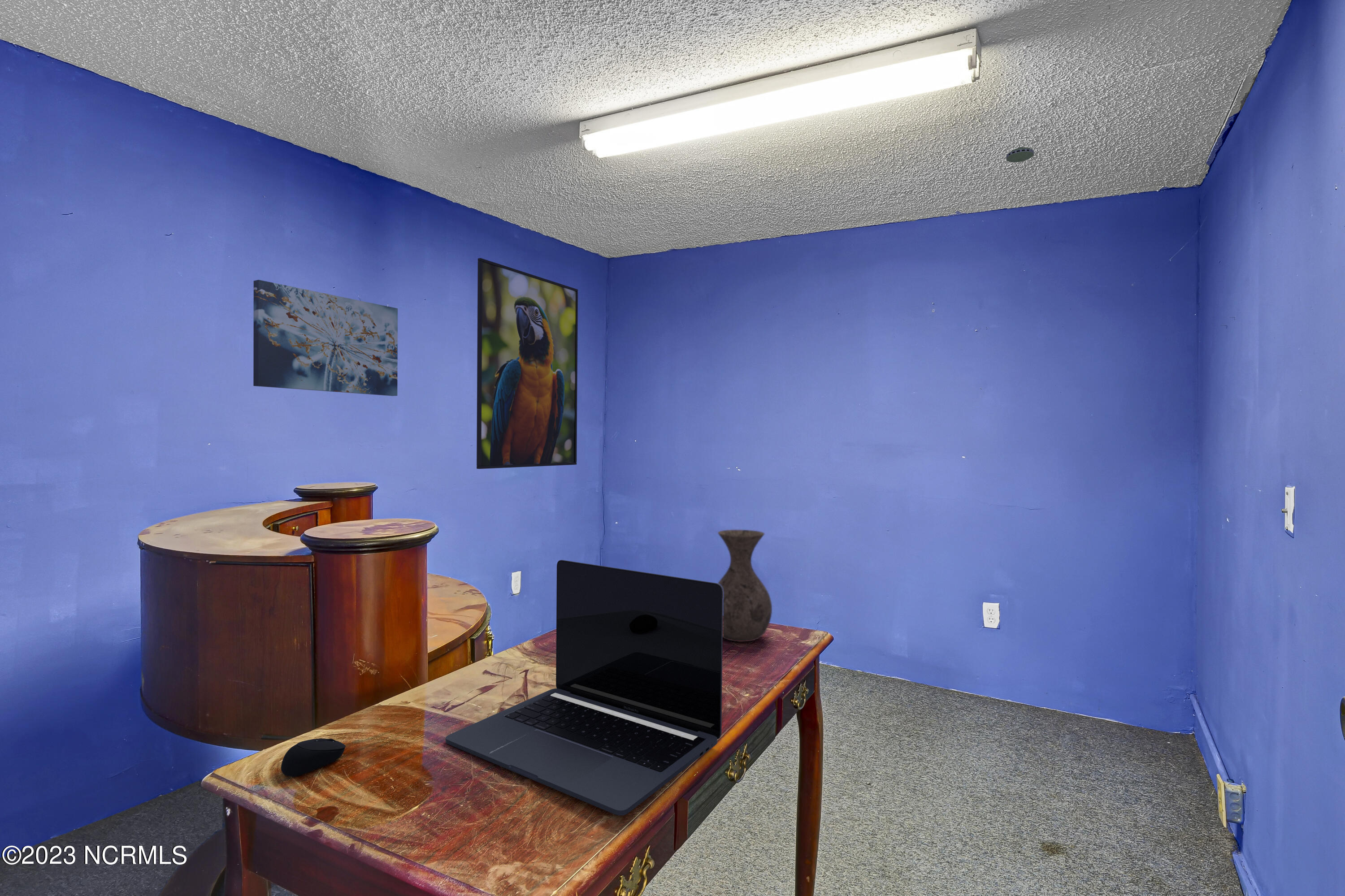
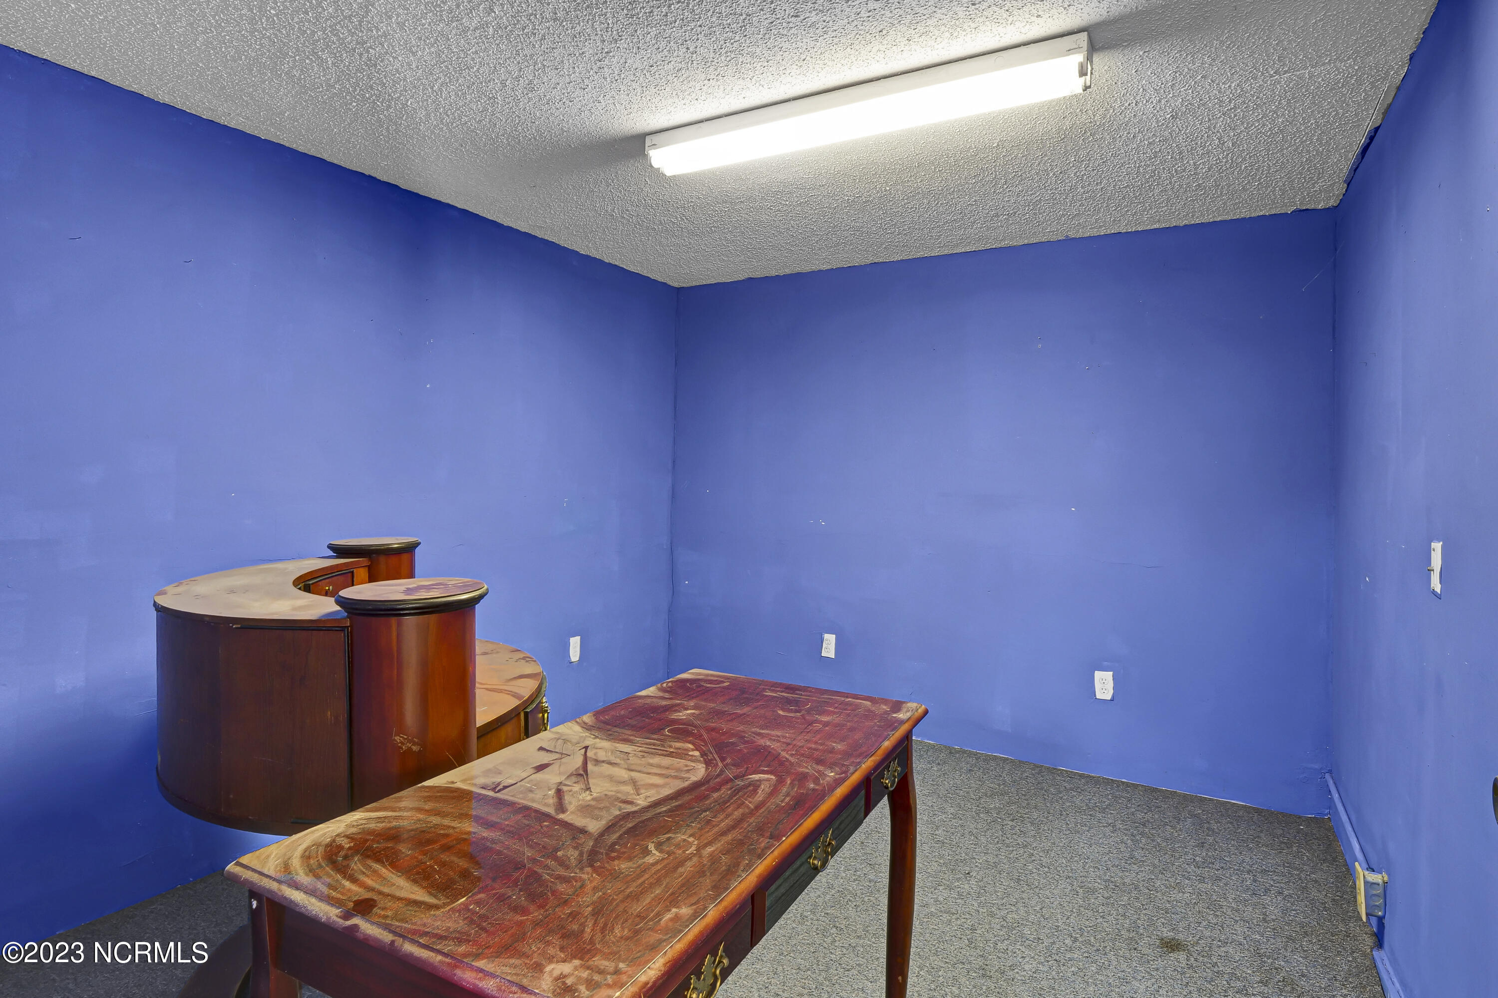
- smoke detector [1006,147,1034,163]
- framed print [476,258,578,469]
- wall art [253,279,398,396]
- vase [717,529,772,642]
- laptop [445,559,723,816]
- computer mouse [281,738,346,777]
